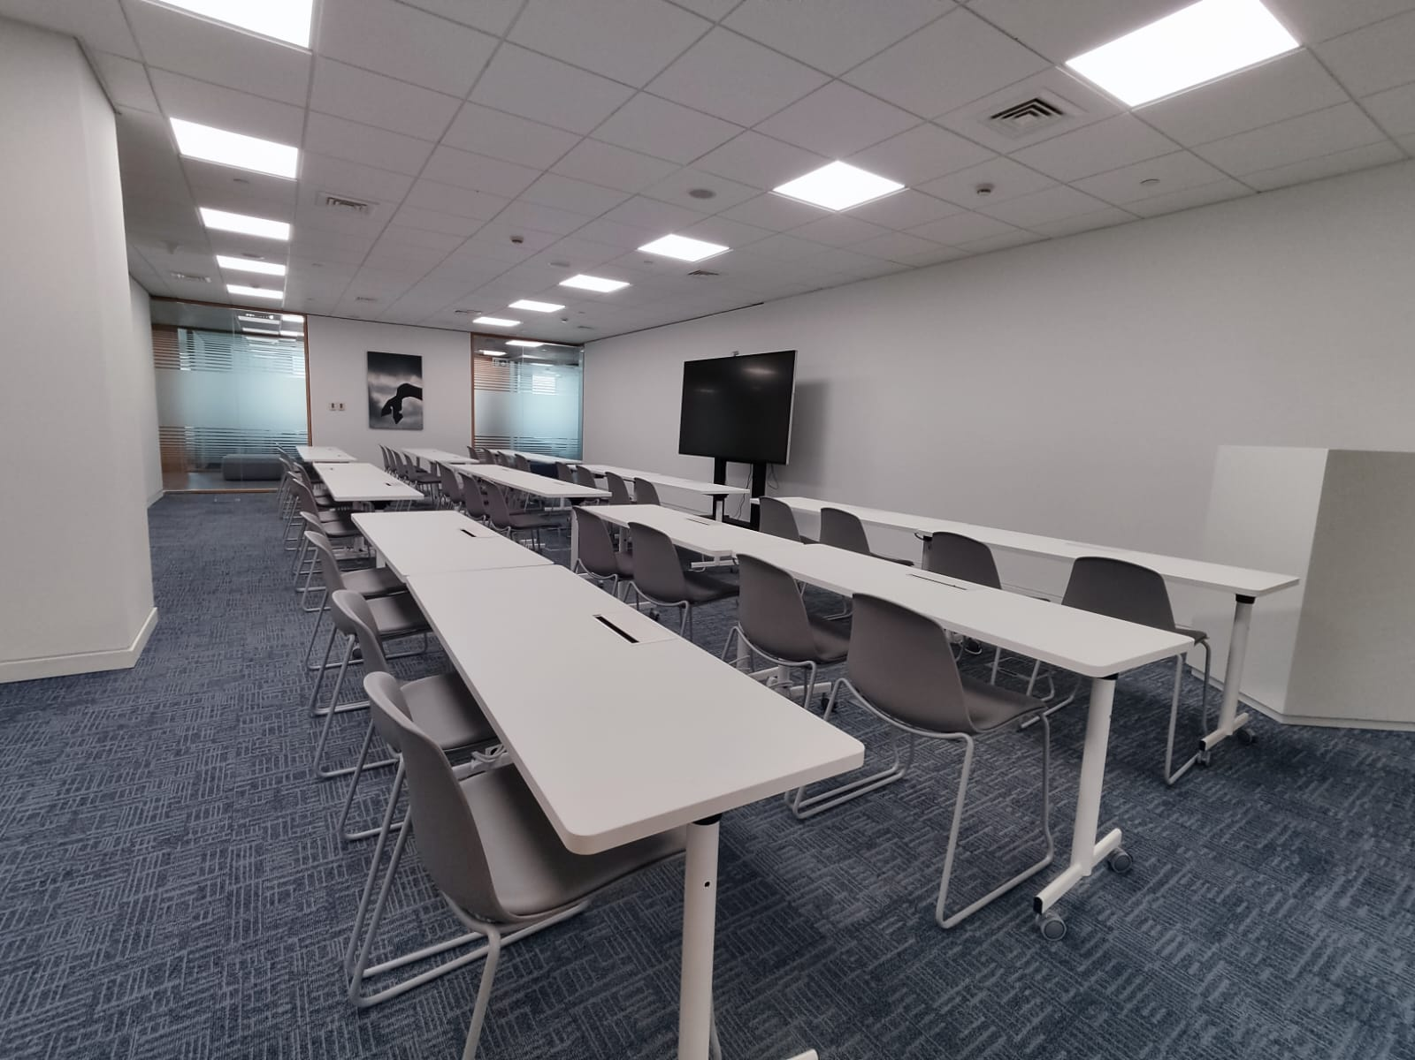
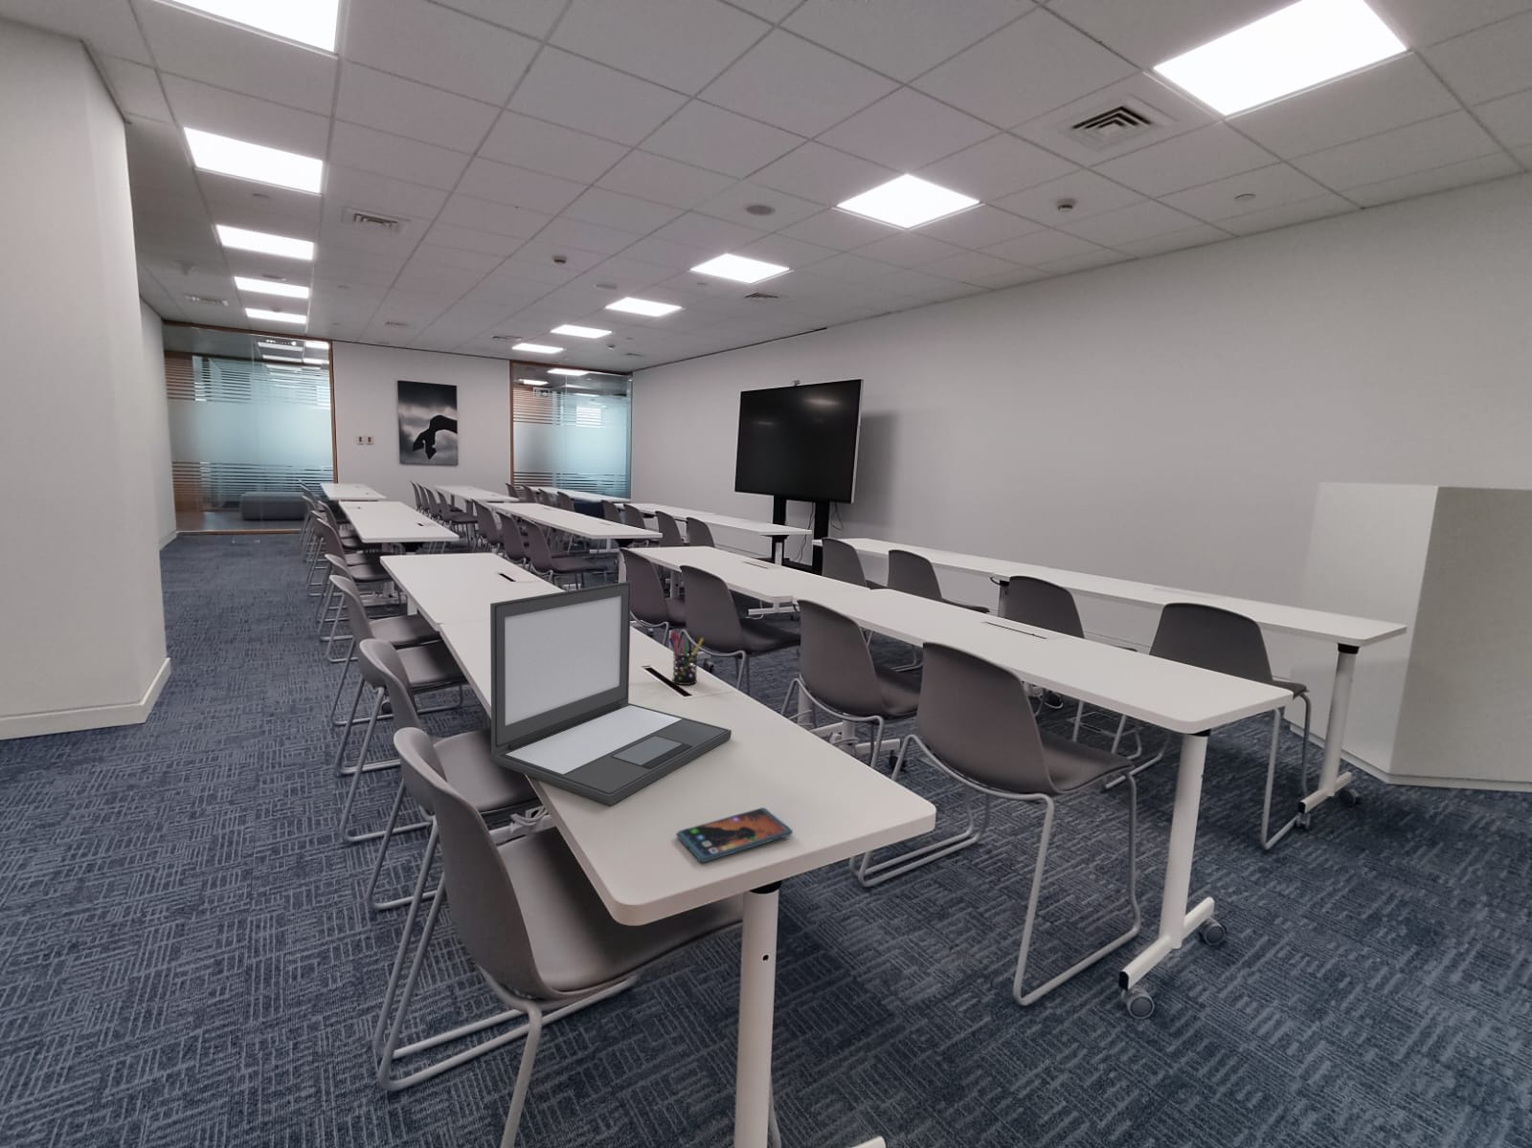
+ pen holder [667,631,704,686]
+ smartphone [676,807,794,863]
+ laptop [489,581,732,807]
